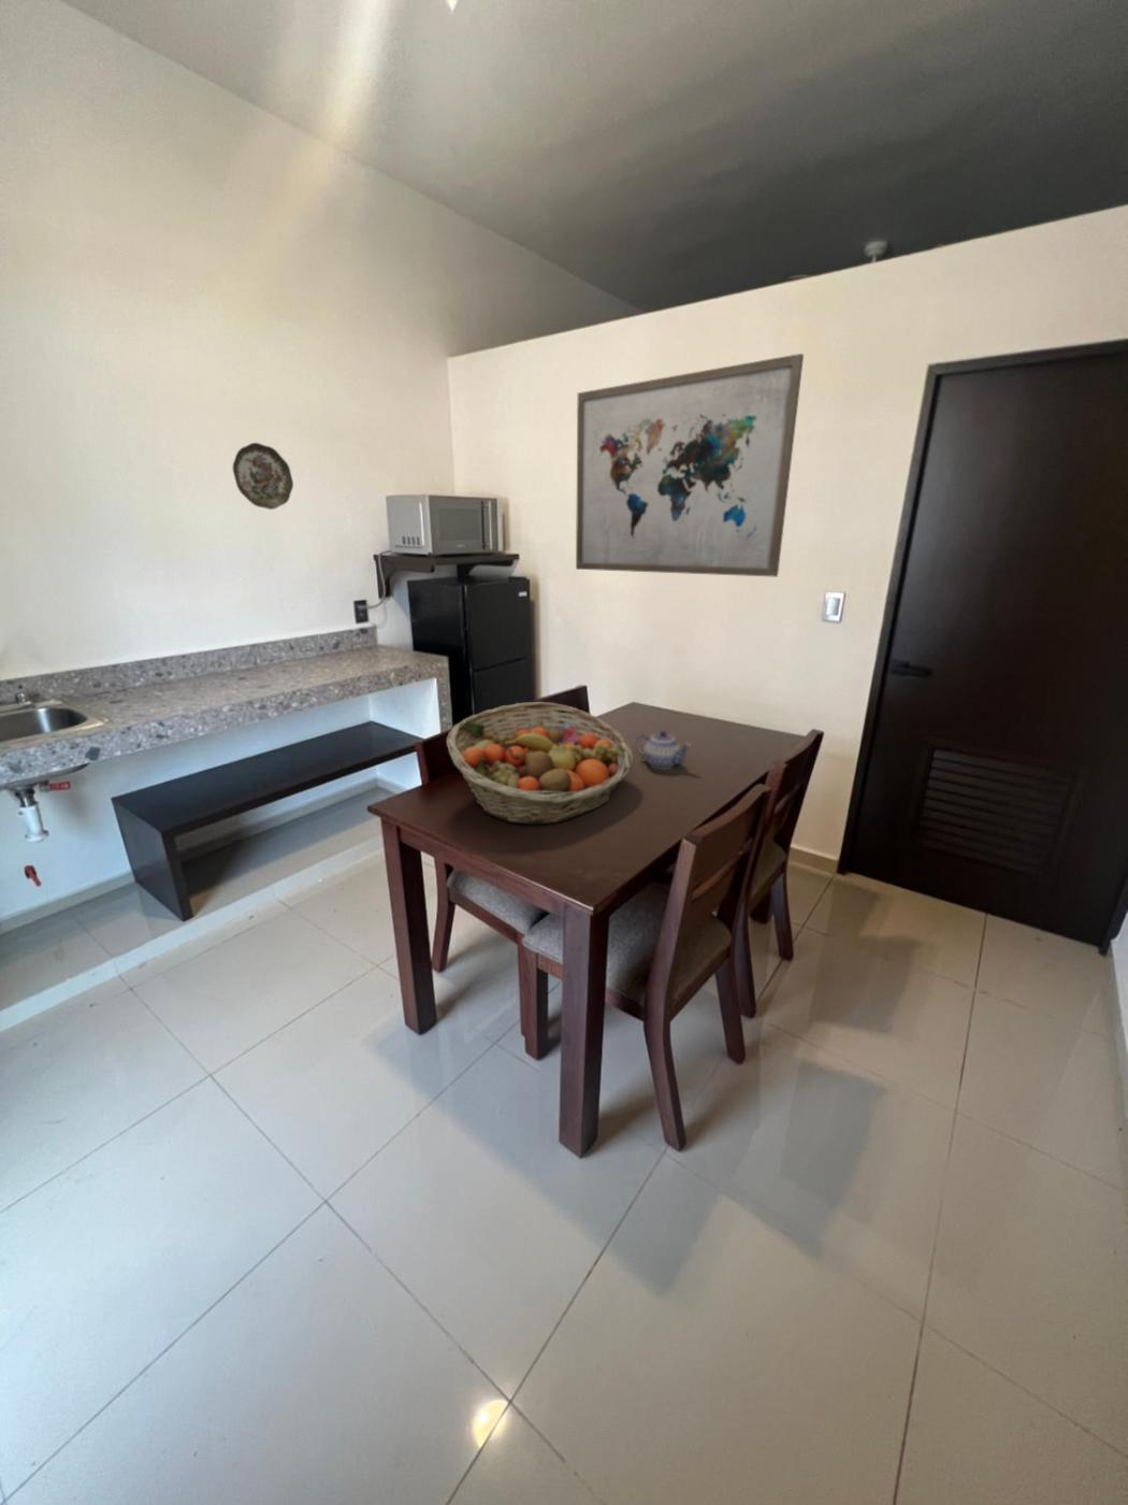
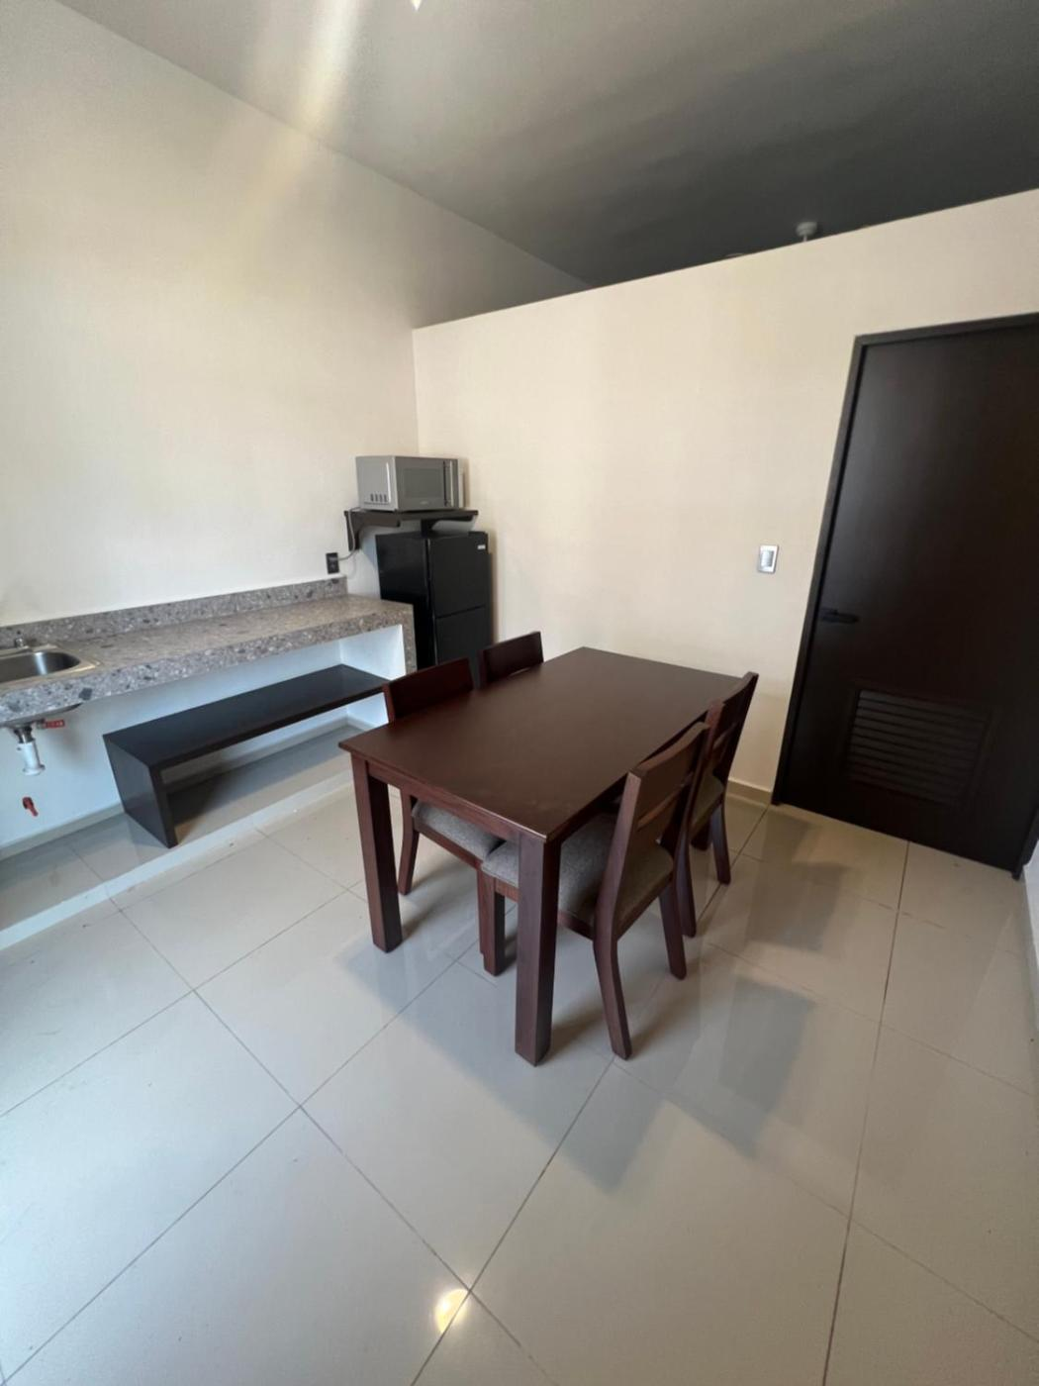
- fruit basket [446,700,635,826]
- decorative plate [232,442,294,511]
- wall art [575,353,805,578]
- teapot [635,730,692,770]
